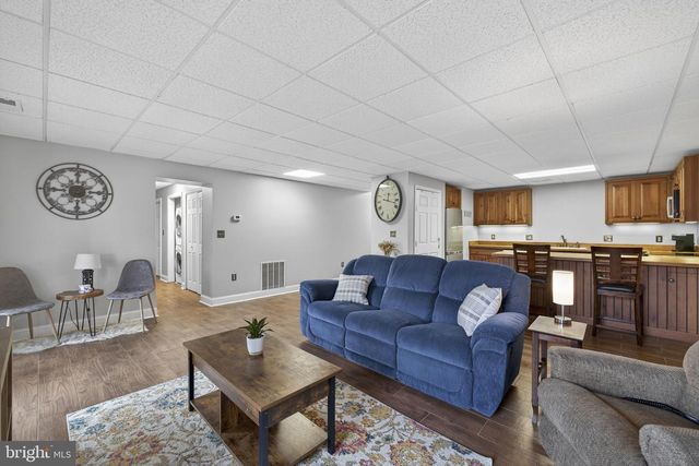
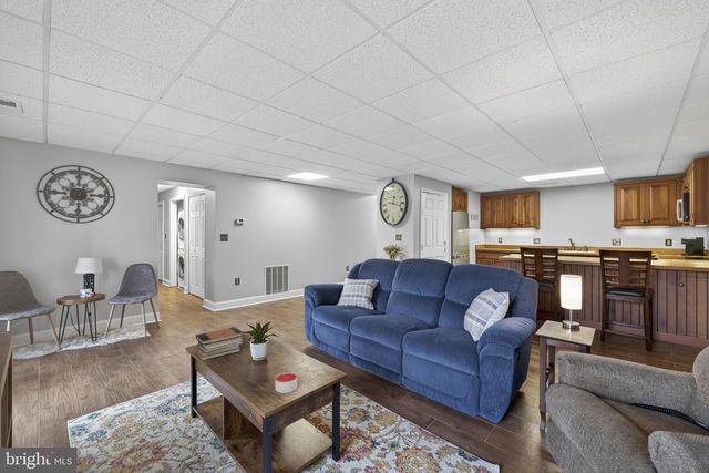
+ book stack [195,326,244,361]
+ candle [274,371,298,394]
